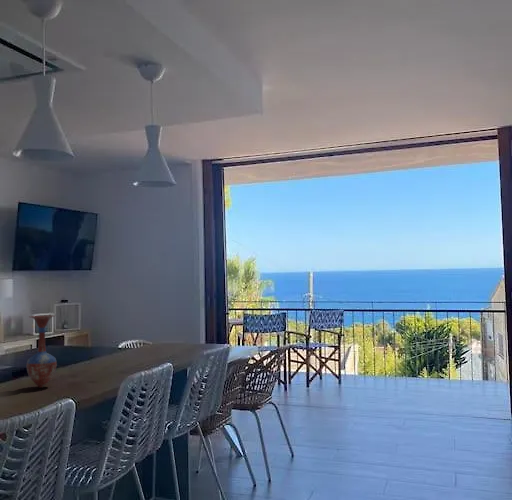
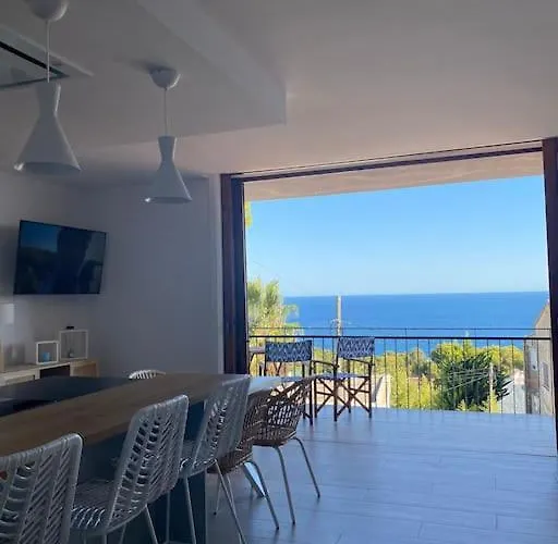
- vase [26,315,58,389]
